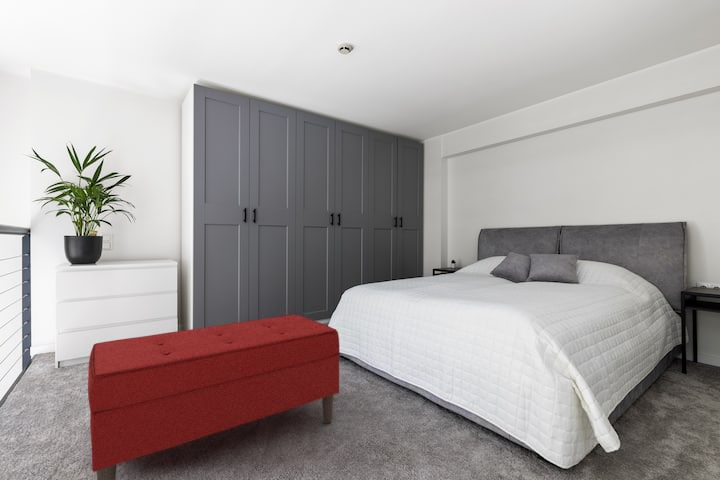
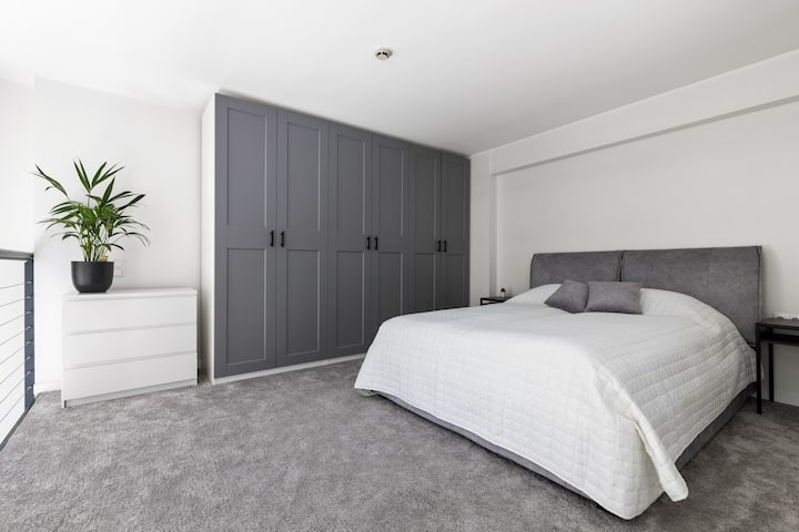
- bench [87,313,341,480]
